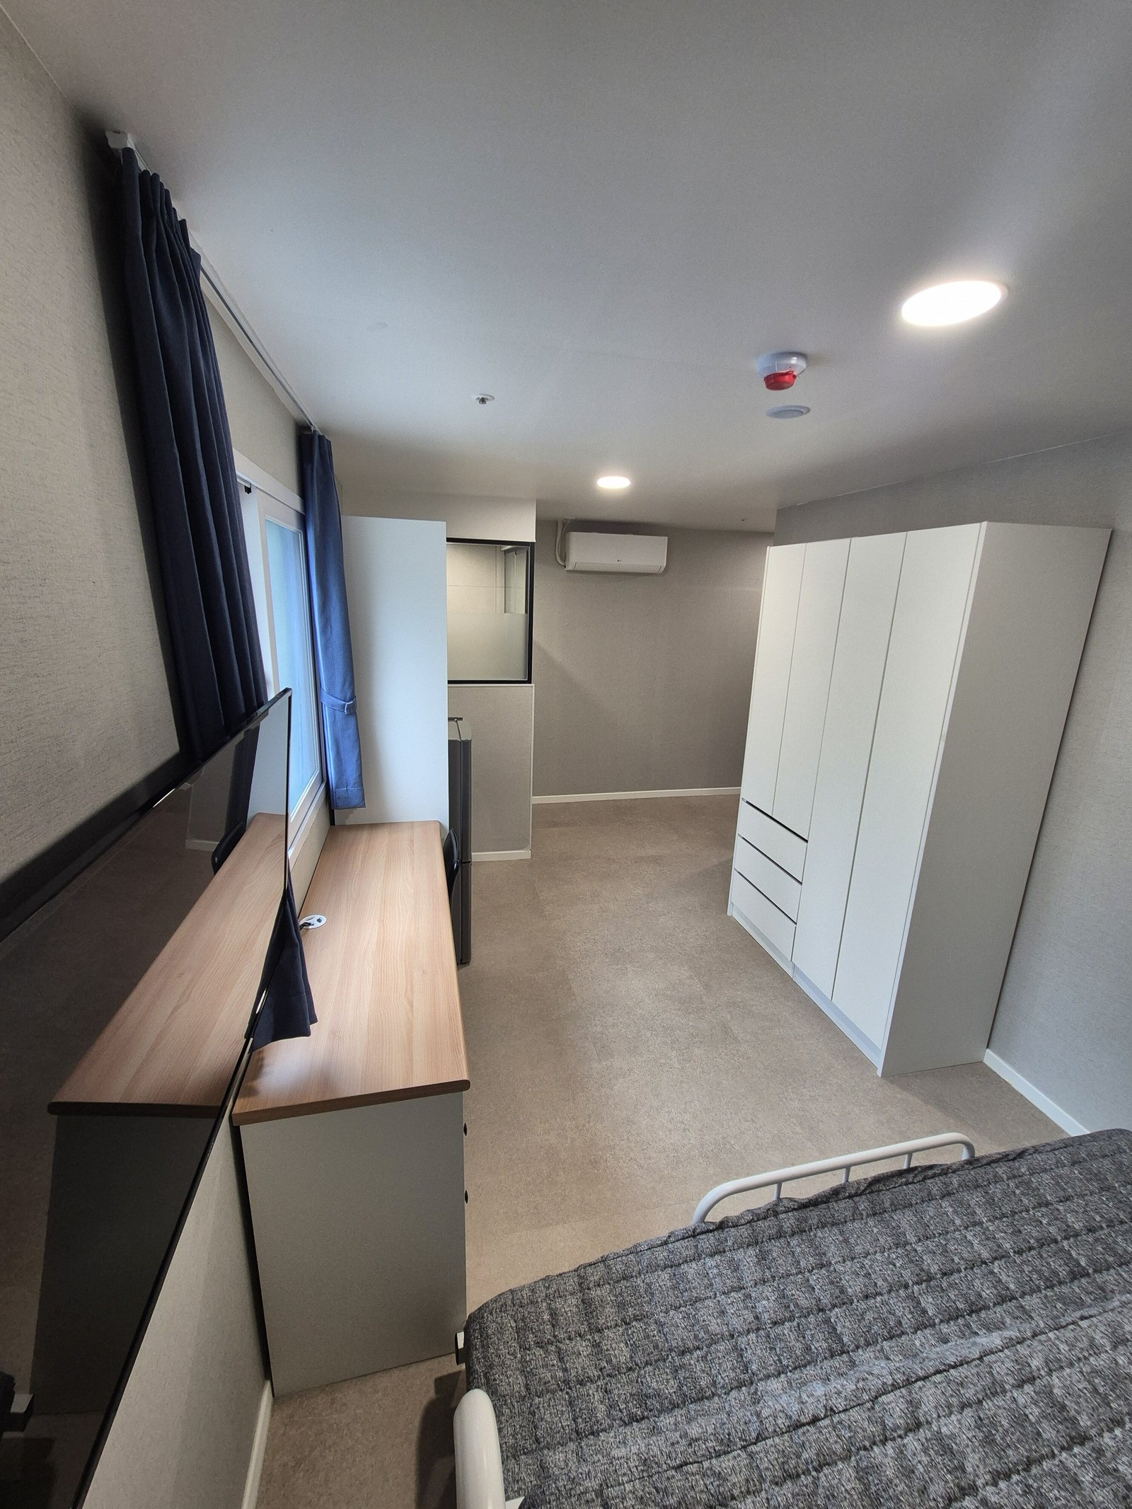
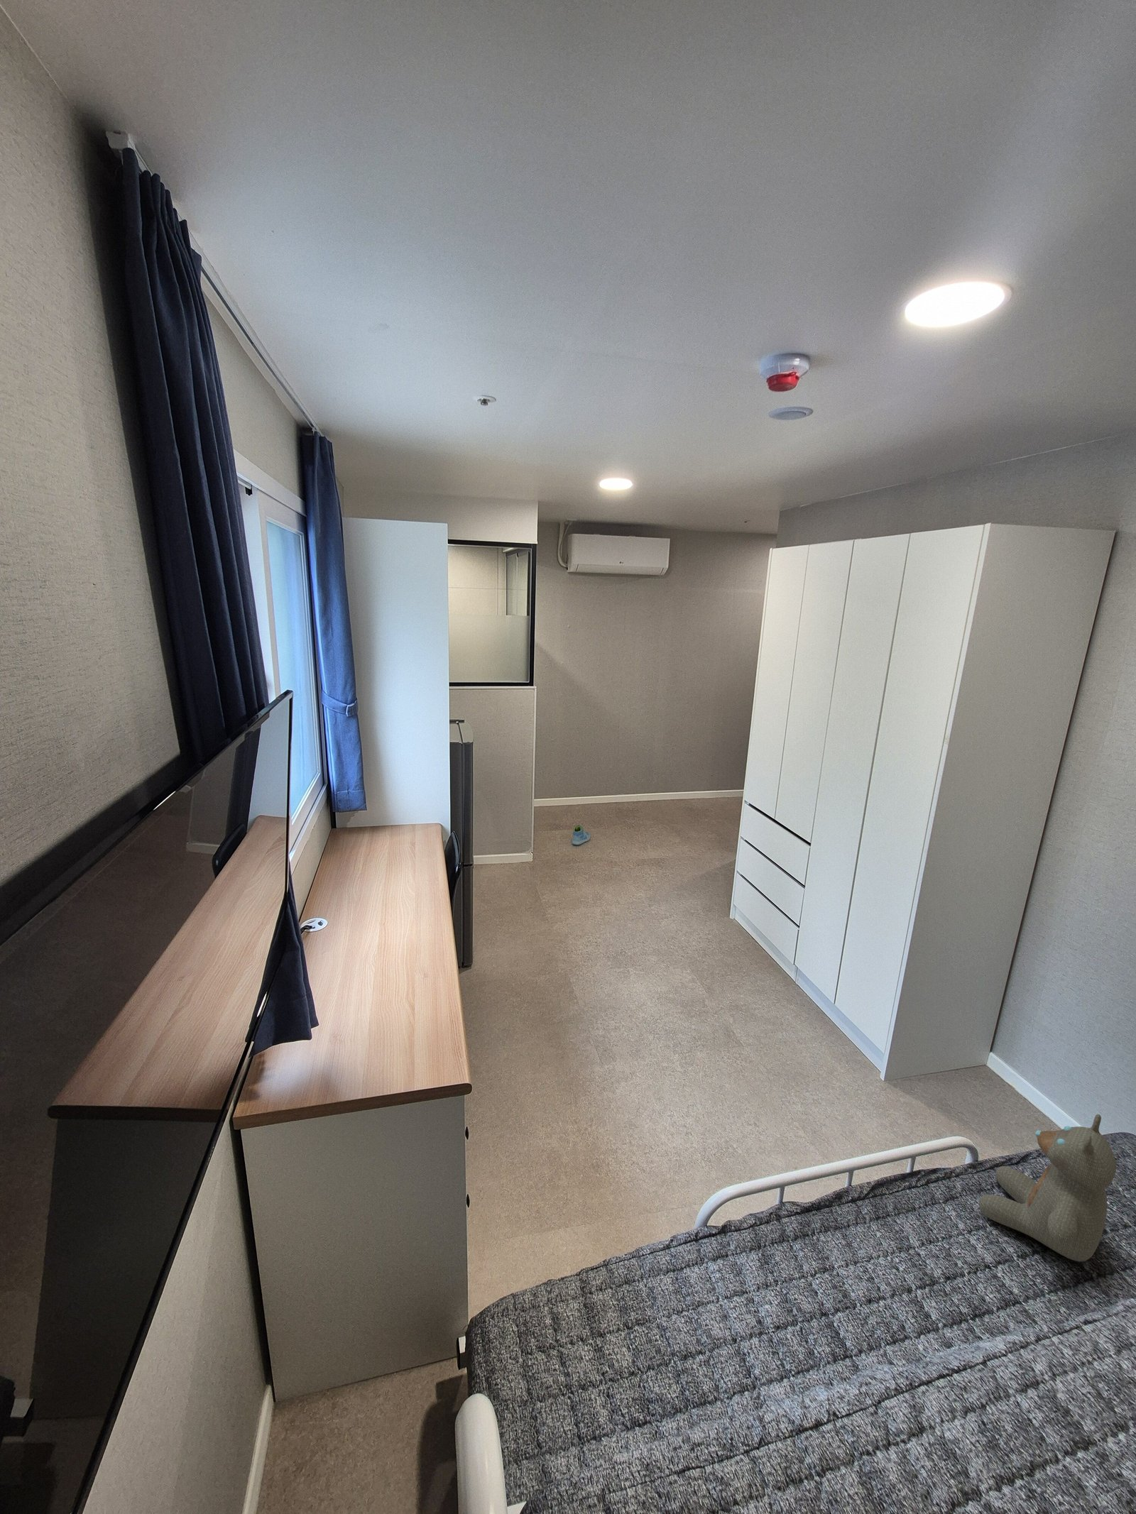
+ teddy bear [978,1113,1117,1262]
+ sneaker [572,824,591,846]
